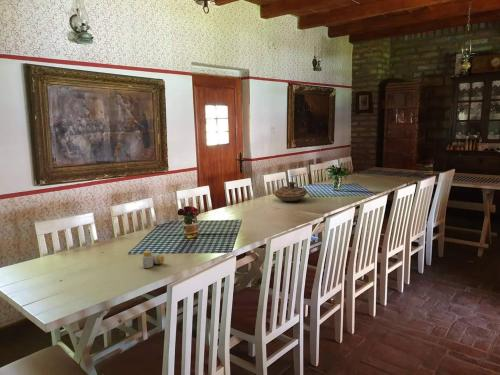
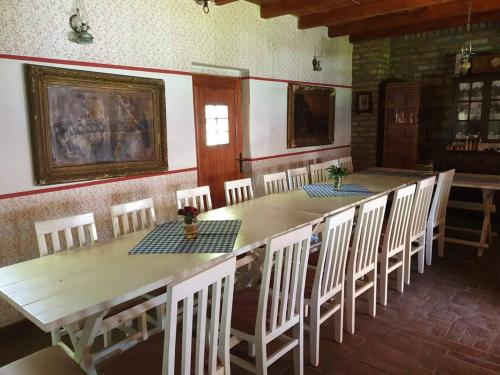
- decorative bowl [273,181,308,202]
- pill bottle [141,250,165,269]
